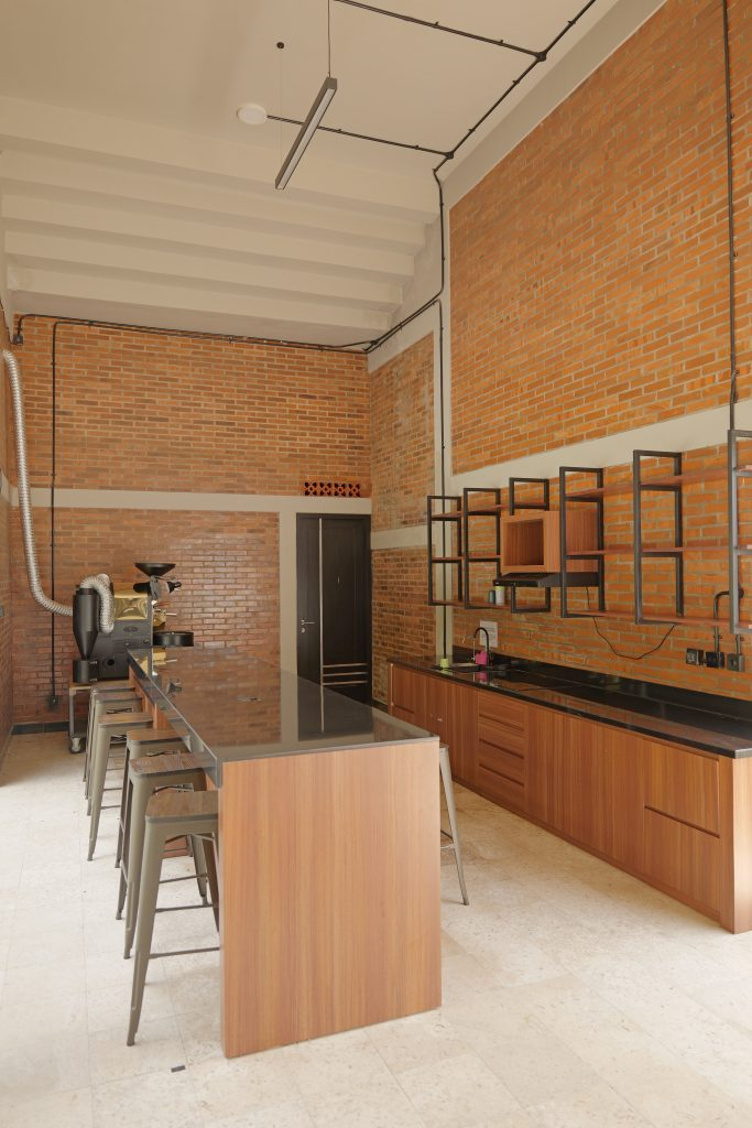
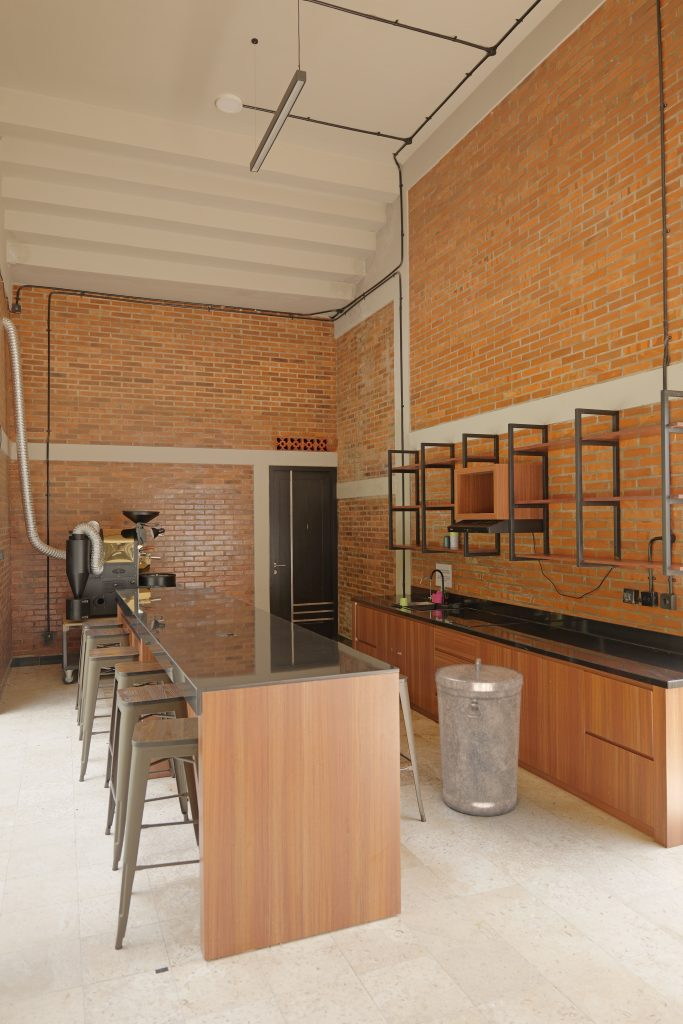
+ trash can [433,657,525,817]
